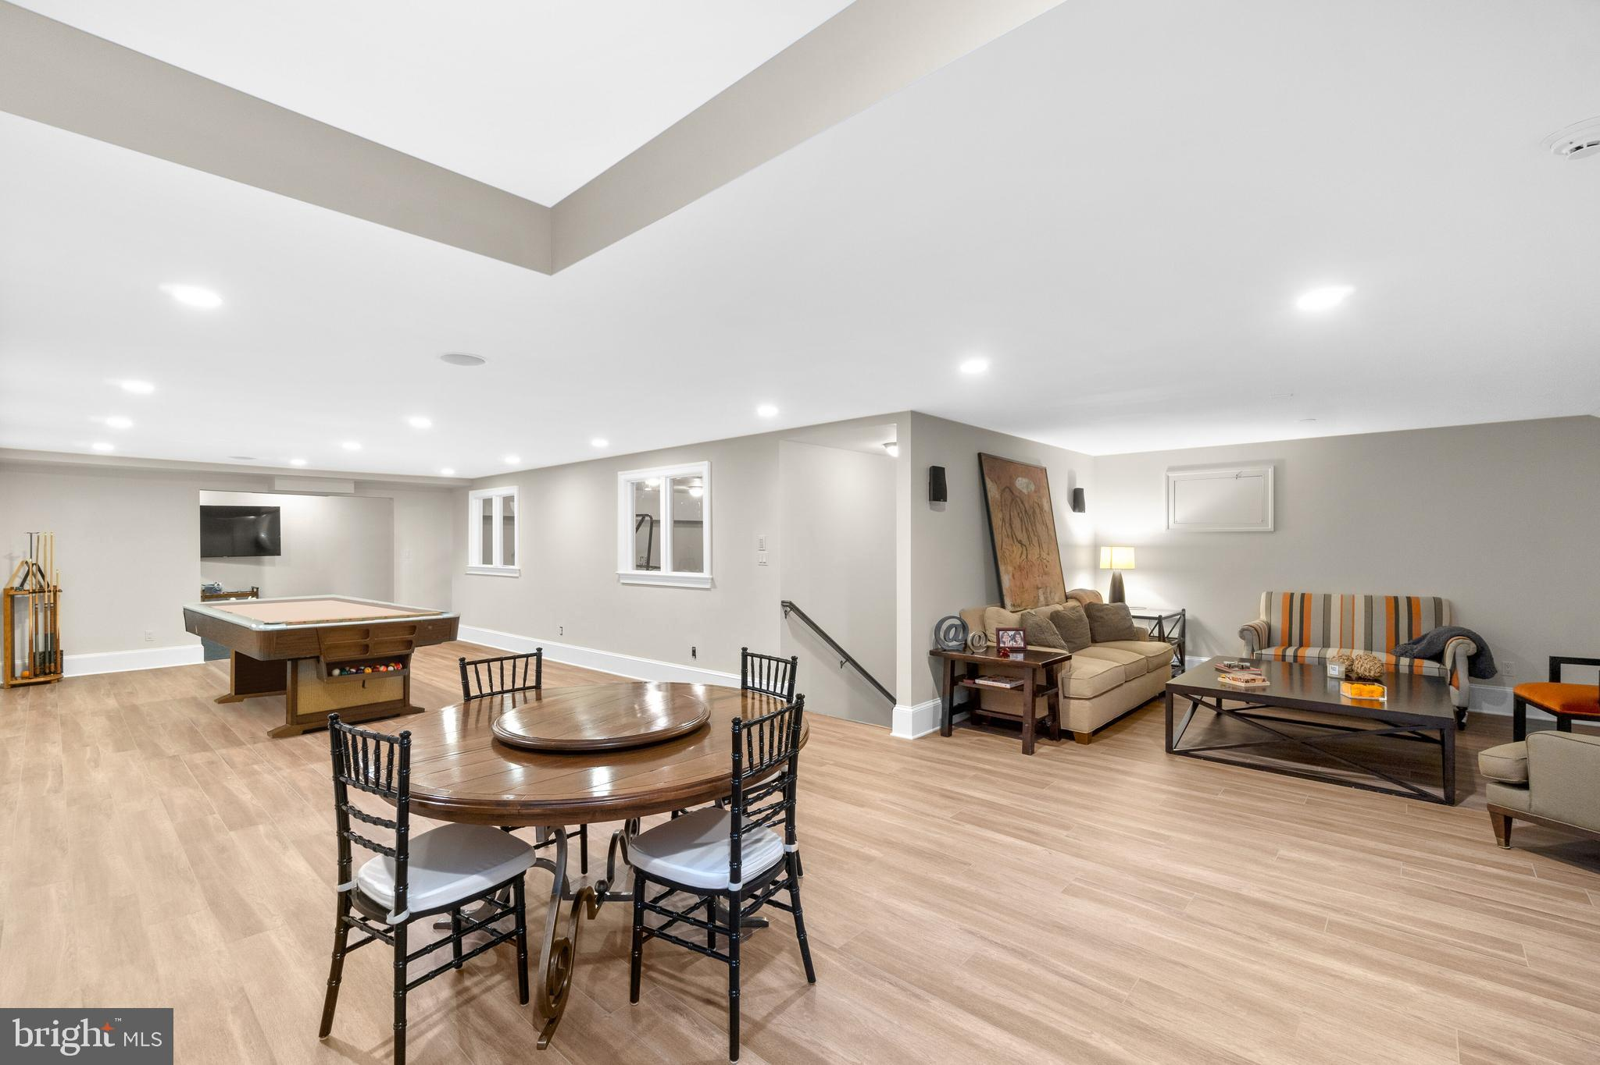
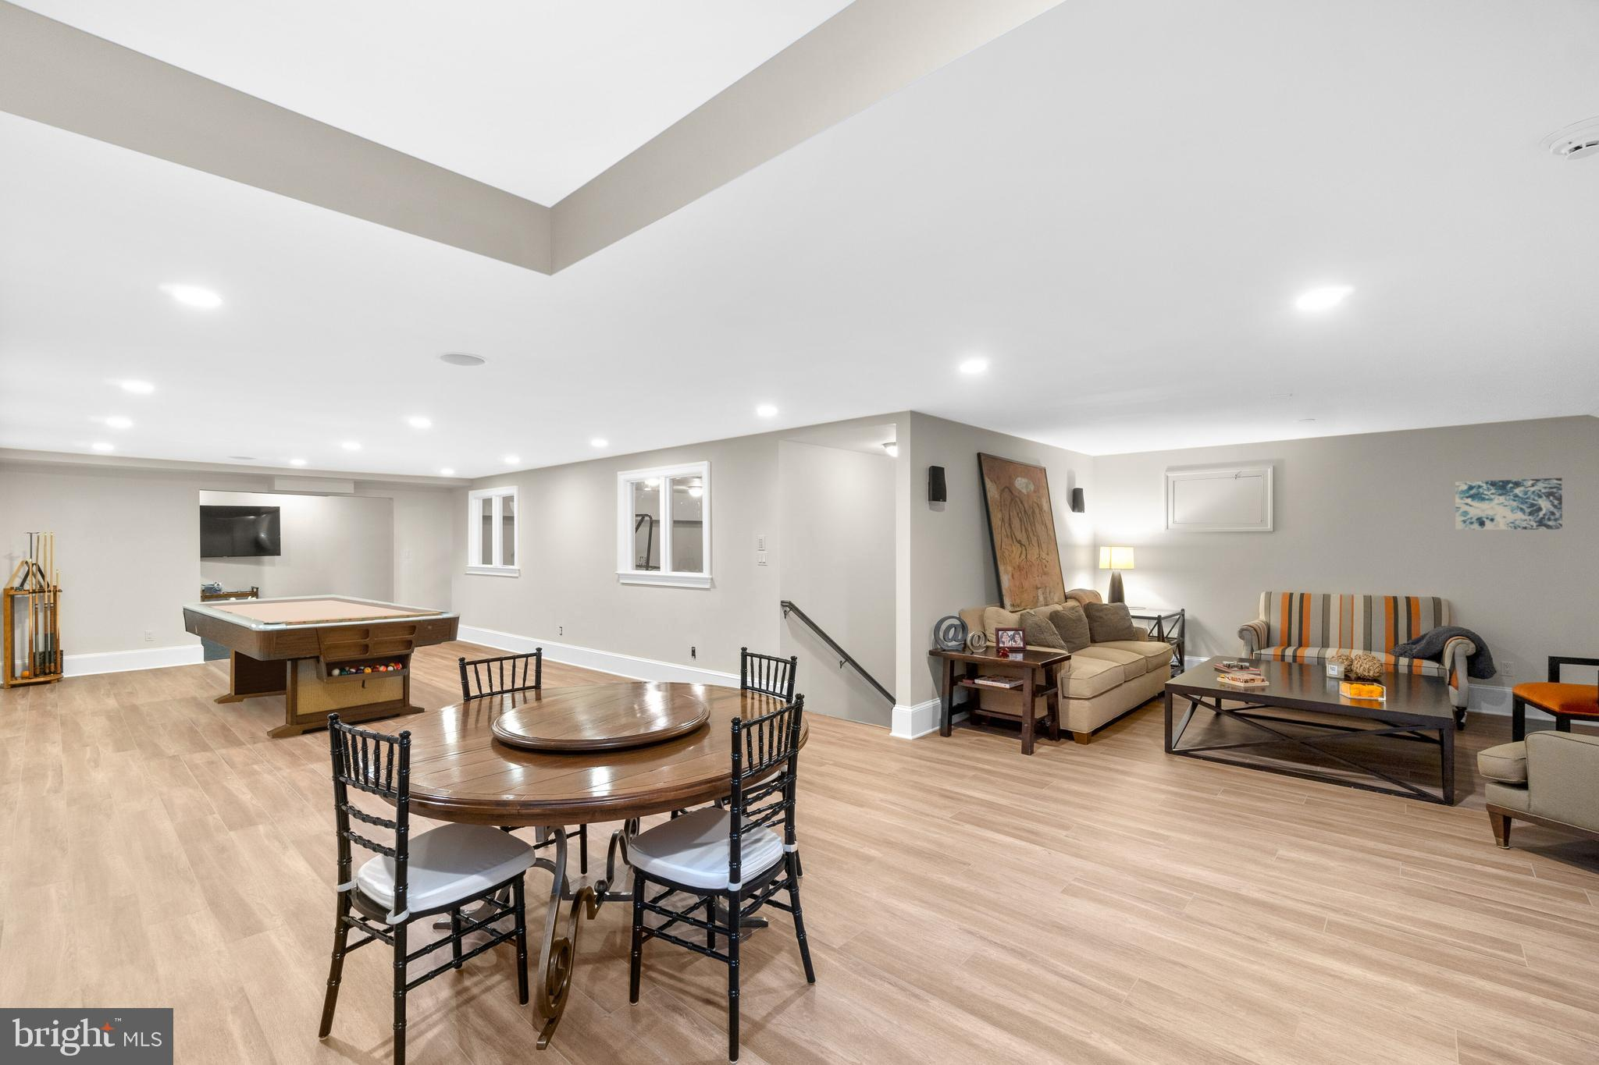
+ wall art [1455,478,1563,530]
